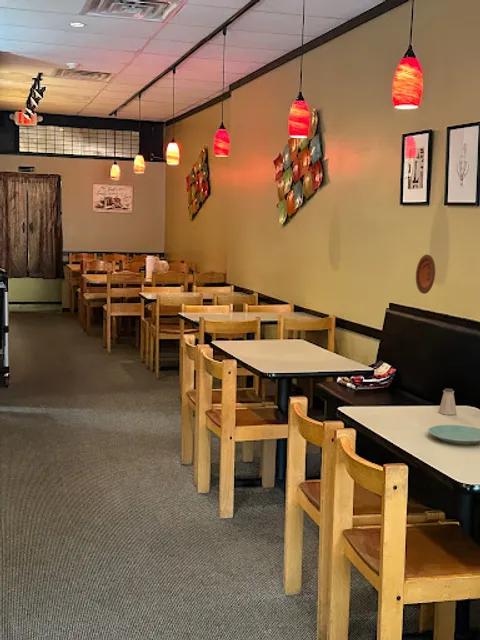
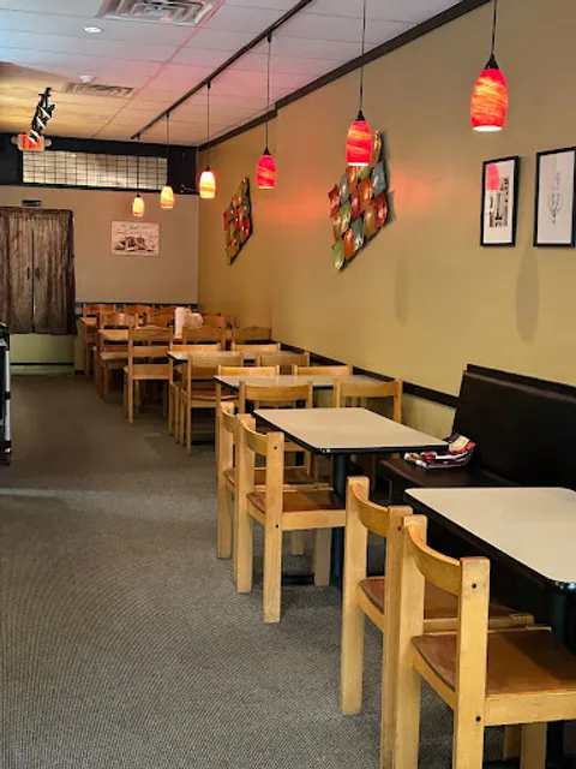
- saltshaker [438,388,457,416]
- decorative plate [415,254,436,295]
- plate [427,424,480,445]
